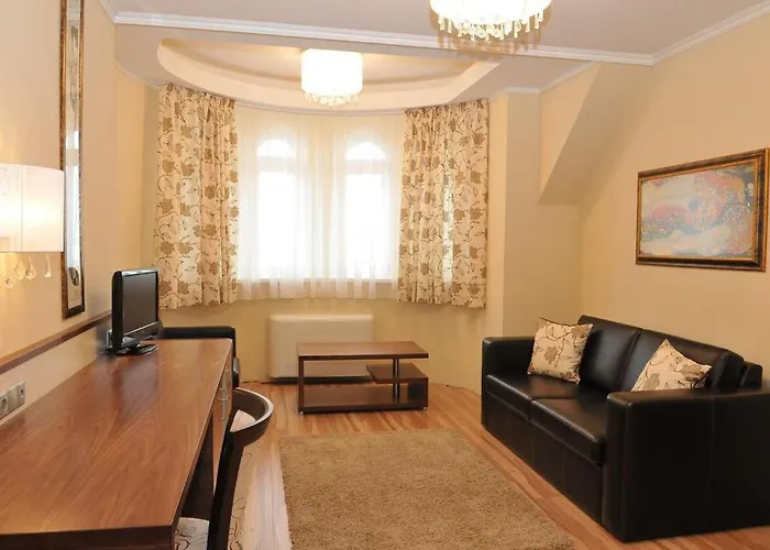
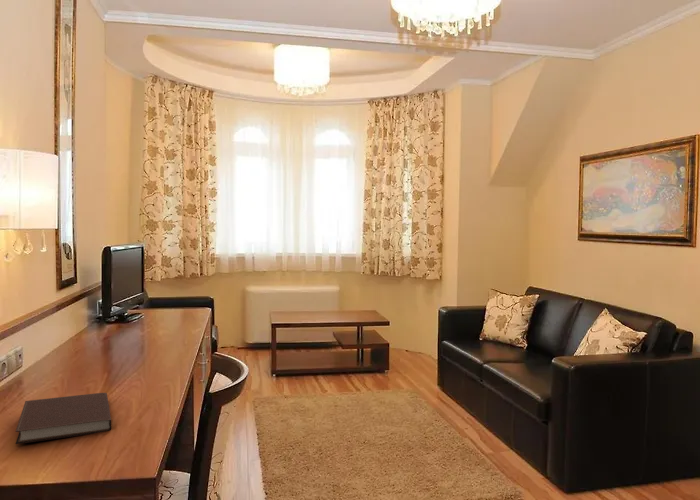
+ notebook [15,392,113,445]
